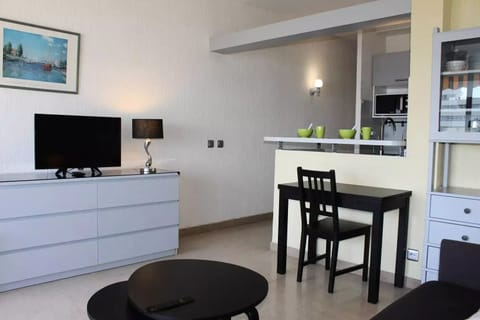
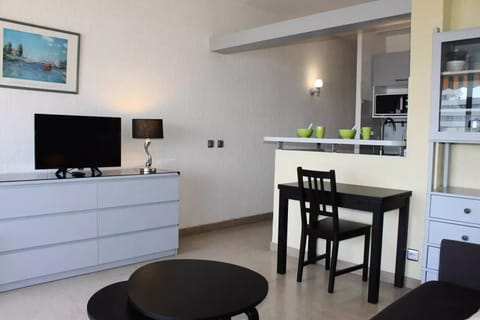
- remote control [145,296,196,314]
